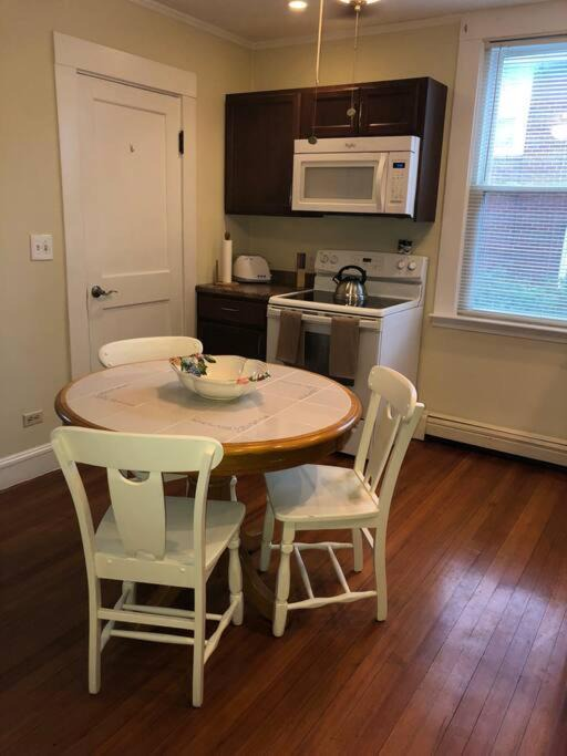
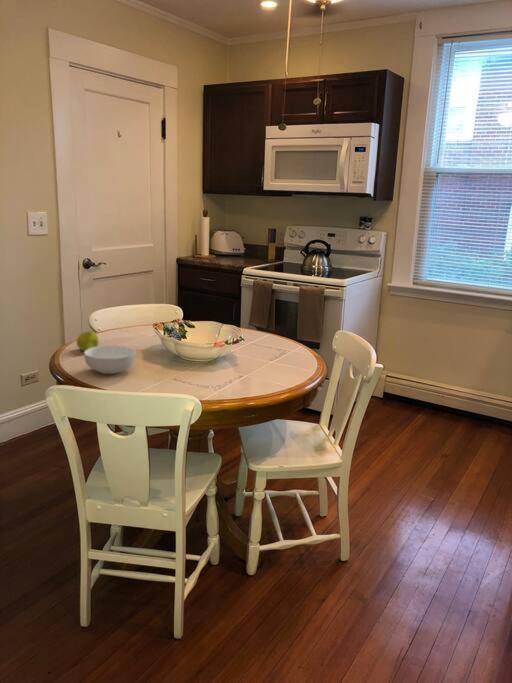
+ cereal bowl [83,344,136,375]
+ fruit [74,330,100,355]
